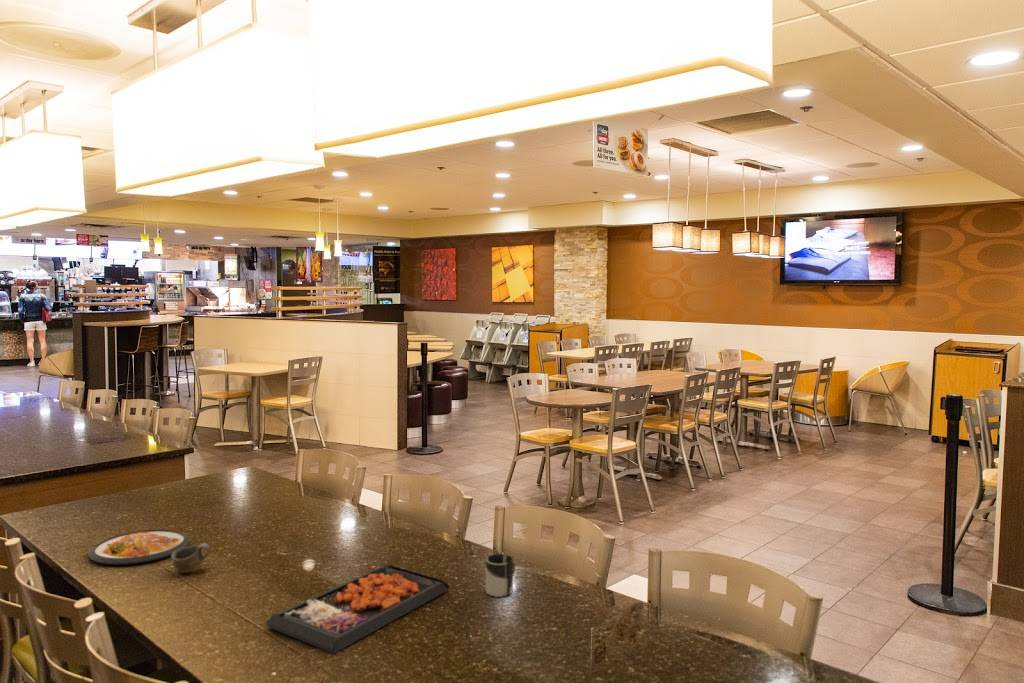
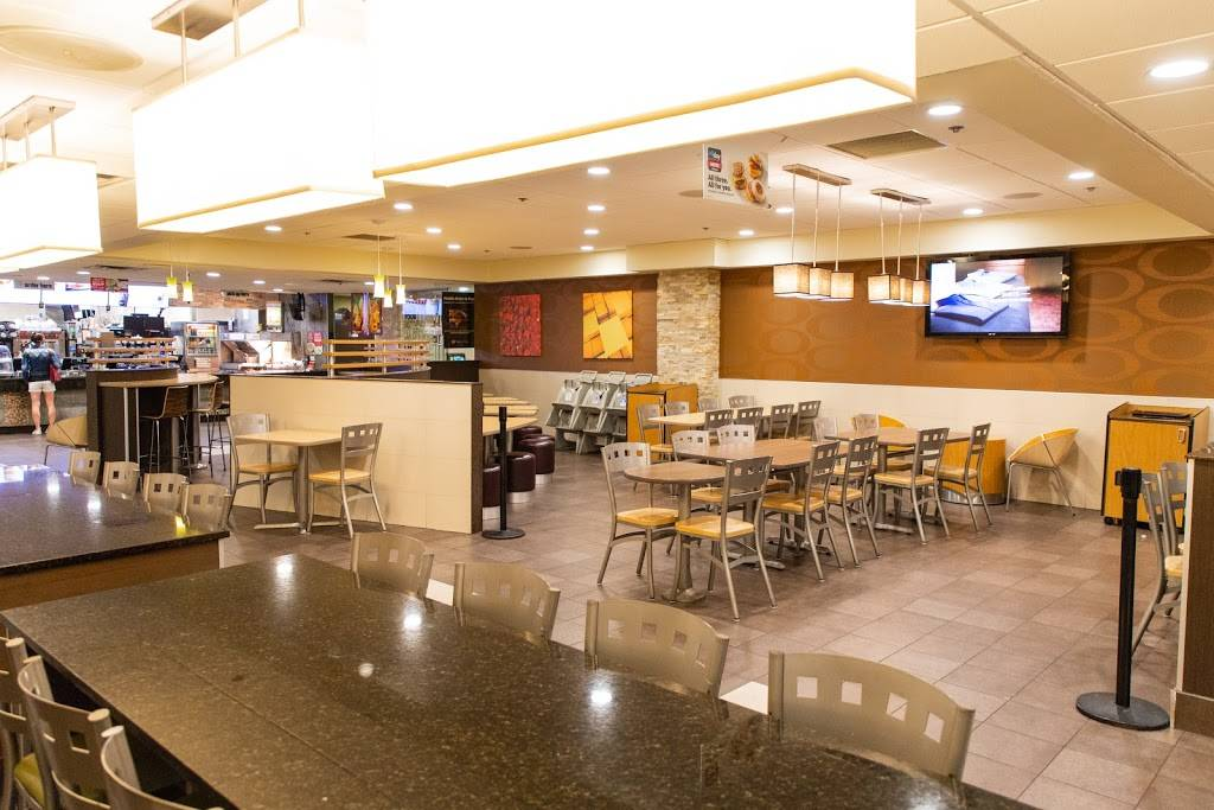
- dish [87,529,191,566]
- food tray [265,563,450,655]
- cup [170,542,212,574]
- cup [485,553,517,598]
